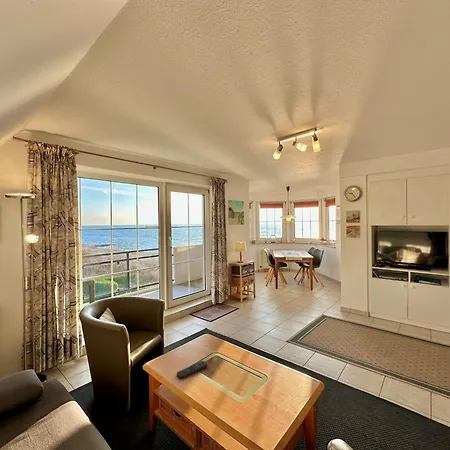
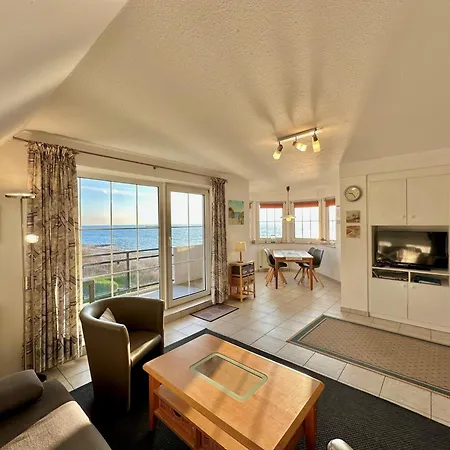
- remote control [176,360,208,380]
